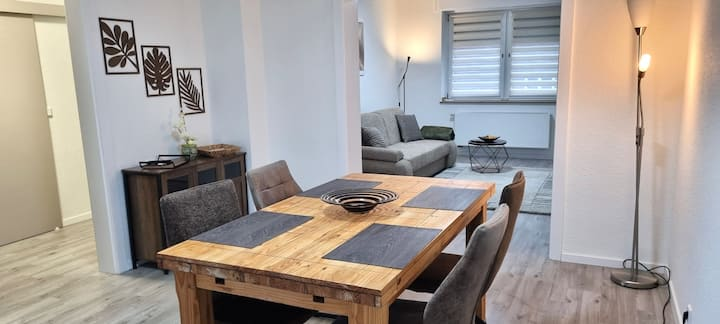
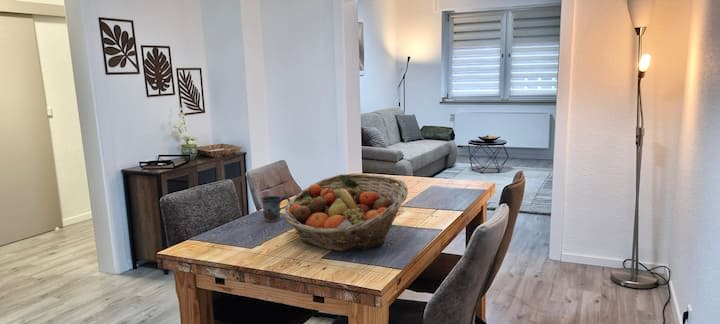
+ fruit basket [284,173,409,252]
+ mug [260,195,291,223]
